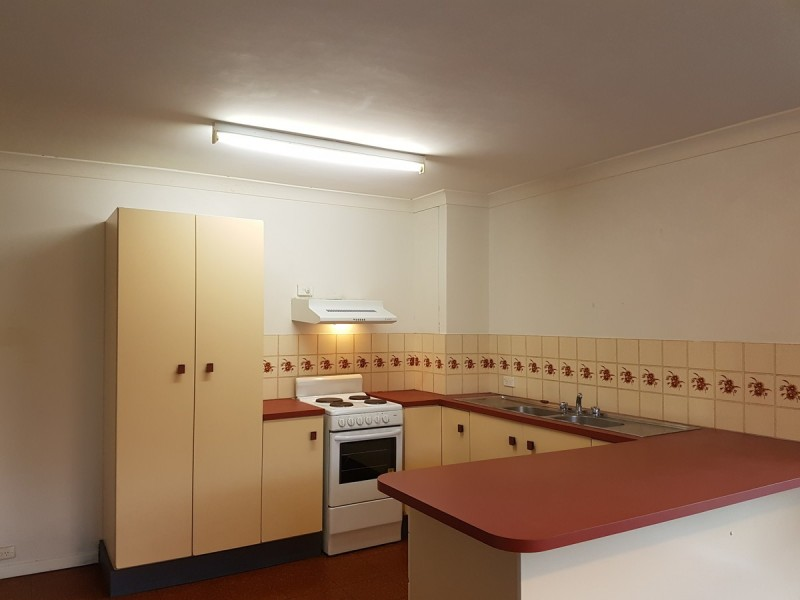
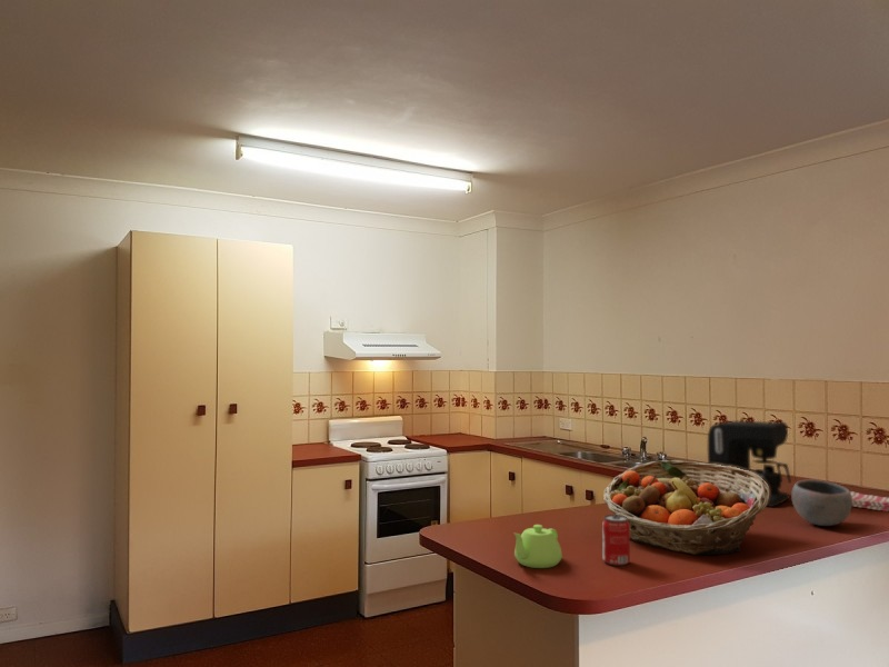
+ teapot [512,524,563,569]
+ fruit basket [602,459,770,556]
+ beverage can [601,514,631,567]
+ bowl [790,479,853,527]
+ coffee maker [707,420,792,508]
+ dish towel [849,490,889,512]
